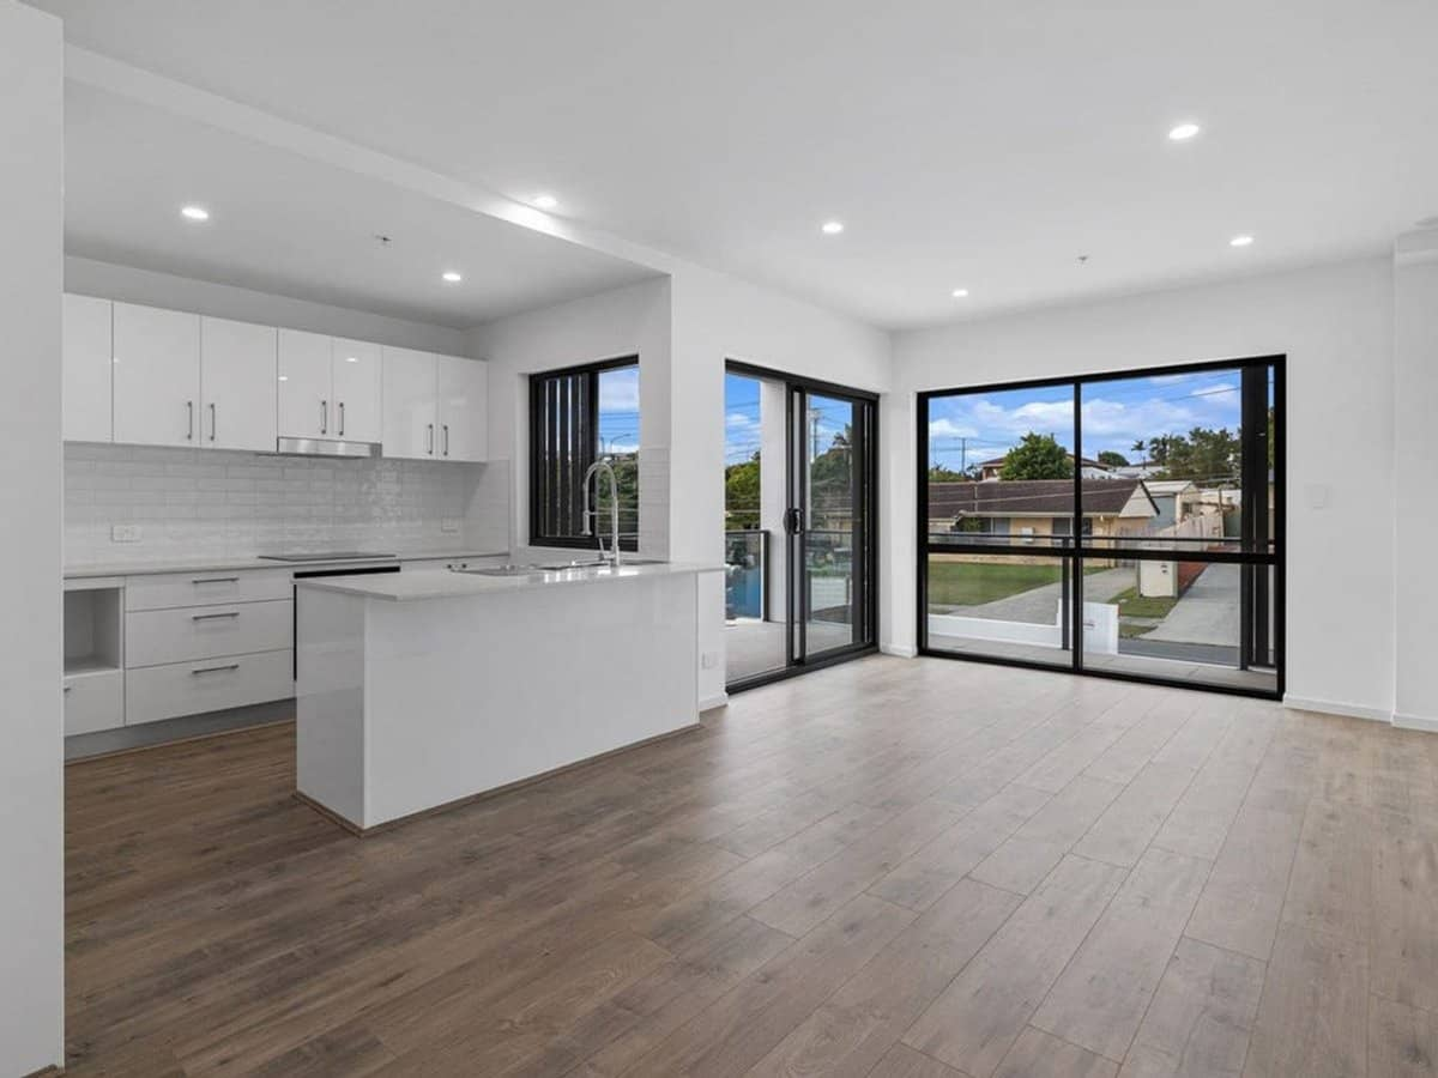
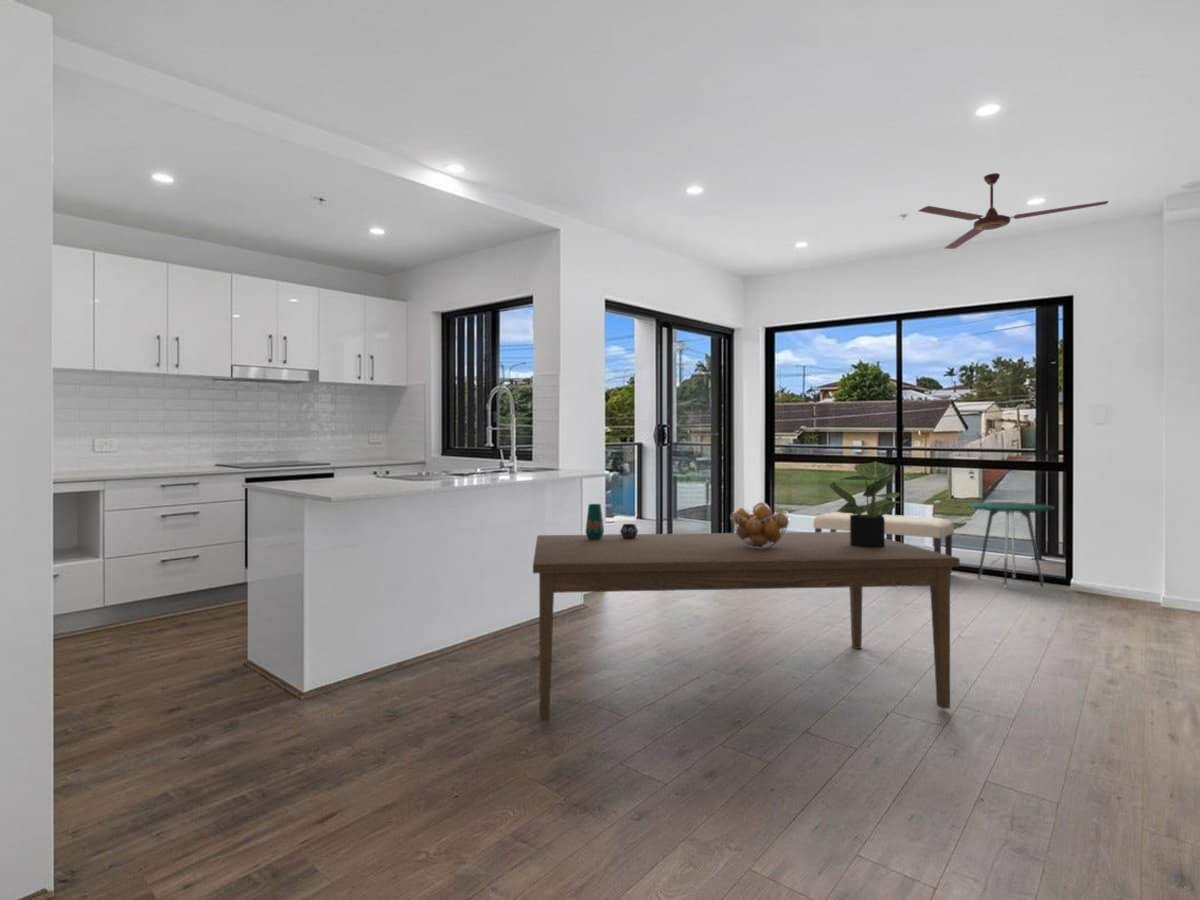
+ side table [966,501,1055,588]
+ fruit basket [729,501,791,549]
+ vase [584,503,639,540]
+ potted plant [829,460,906,548]
+ bench [812,511,955,575]
+ dining table [532,531,961,723]
+ ceiling fan [918,172,1110,250]
